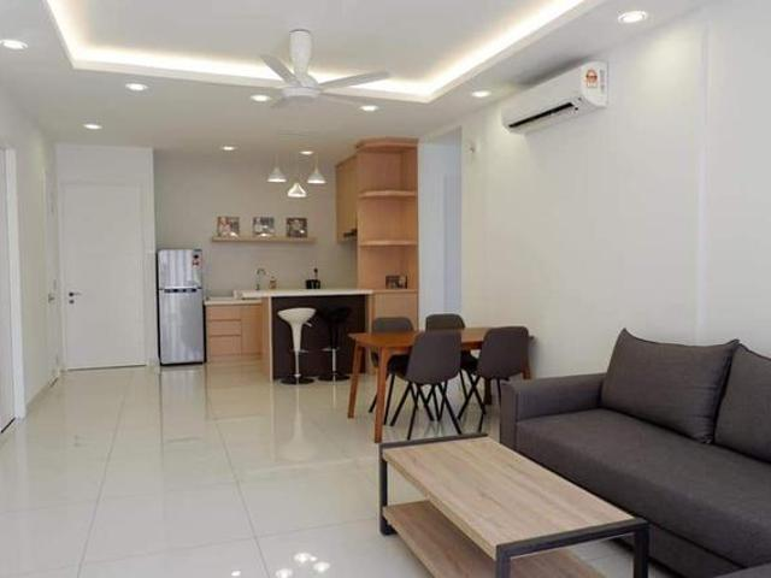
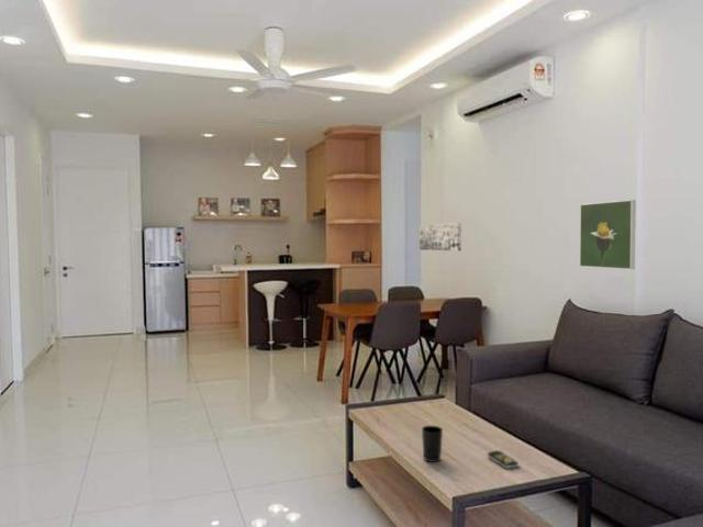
+ remote control [487,450,520,470]
+ cup [421,425,444,463]
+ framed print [579,199,637,270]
+ wall art [419,222,462,251]
